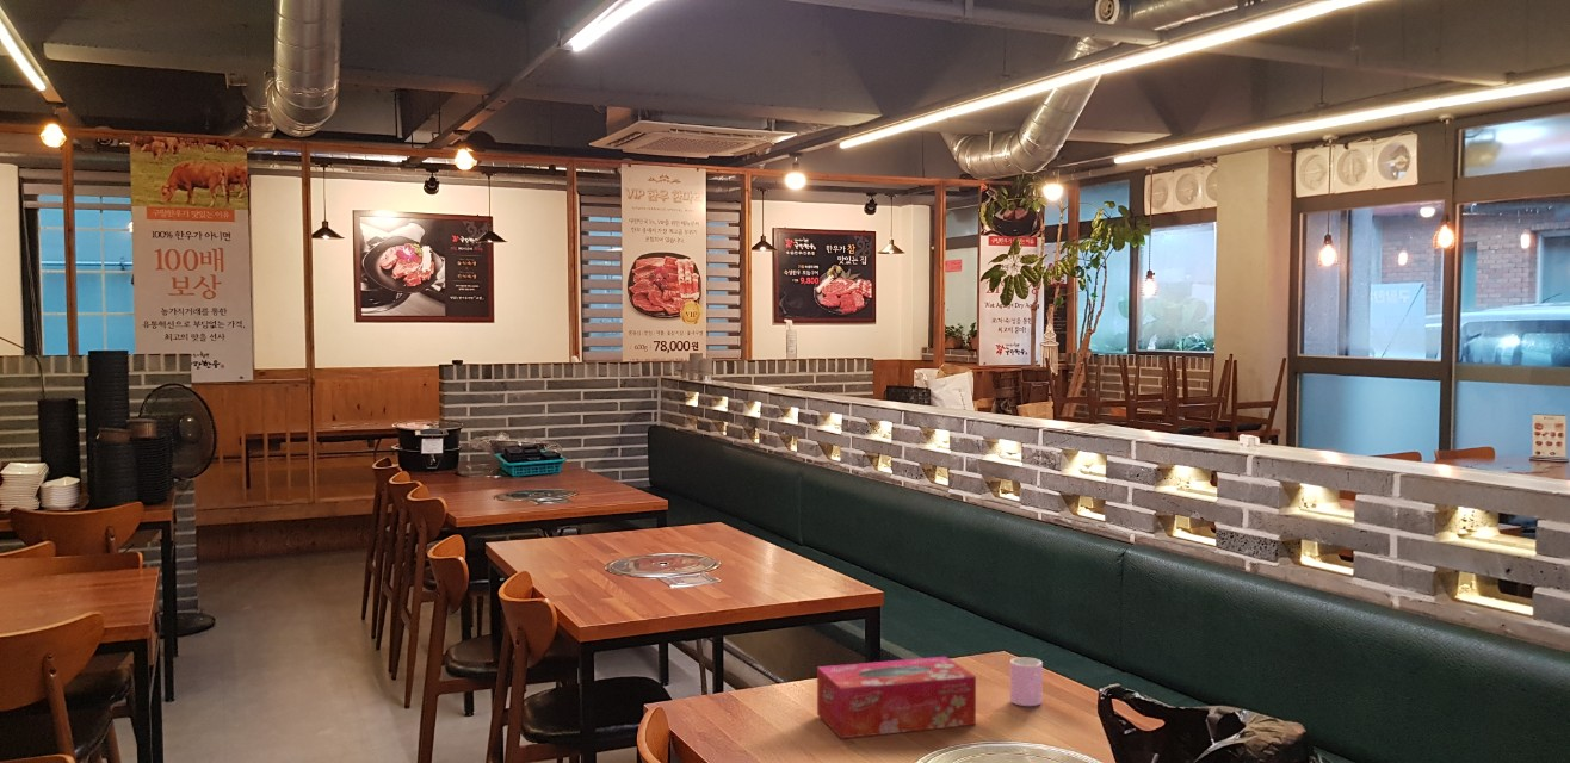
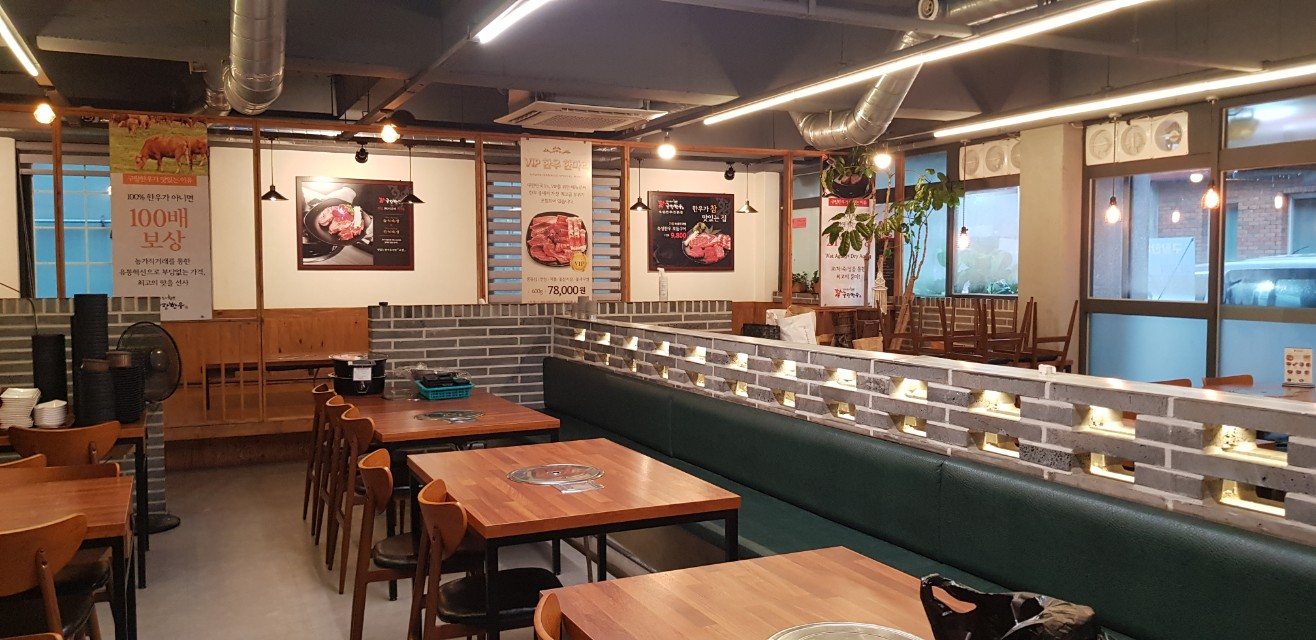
- tissue box [816,656,977,739]
- cup [1009,657,1044,707]
